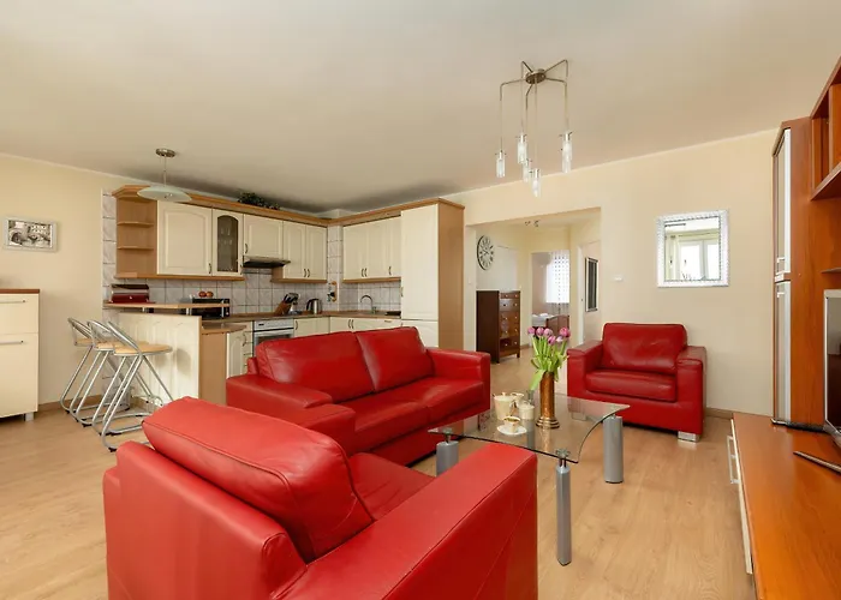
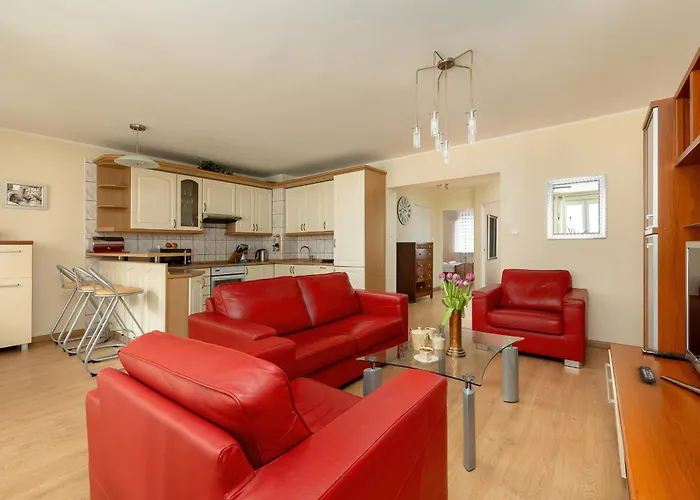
+ remote control [639,365,657,384]
